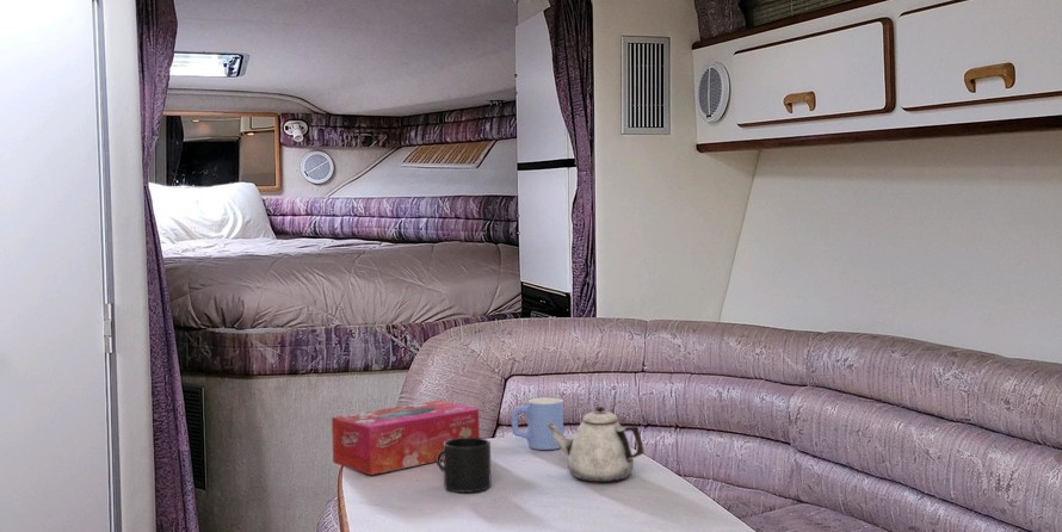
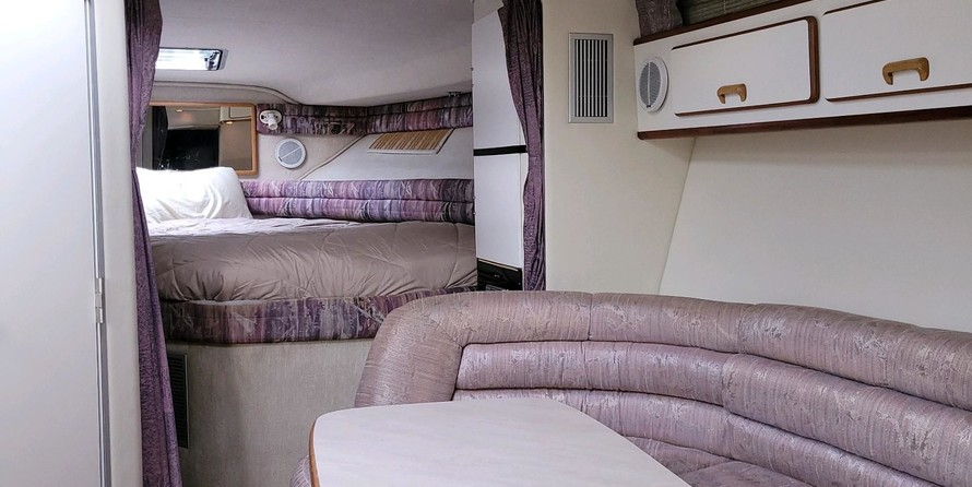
- mug [436,437,493,494]
- mug [511,397,564,451]
- tissue box [331,400,481,476]
- teapot [548,406,644,483]
